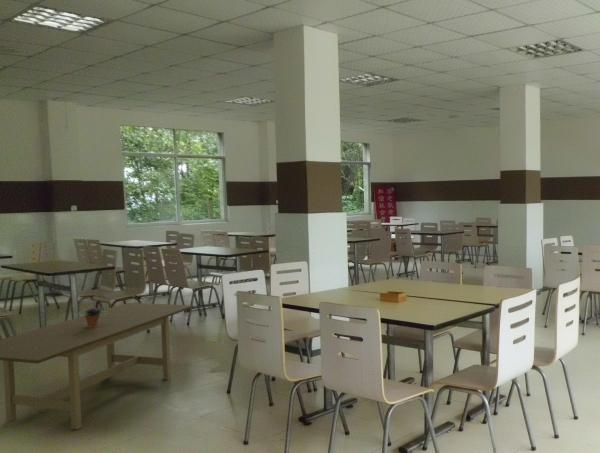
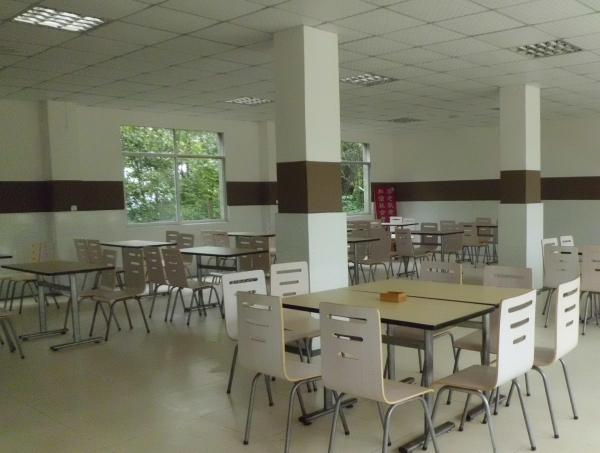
- dining table [0,302,195,430]
- potted flower [76,306,108,327]
